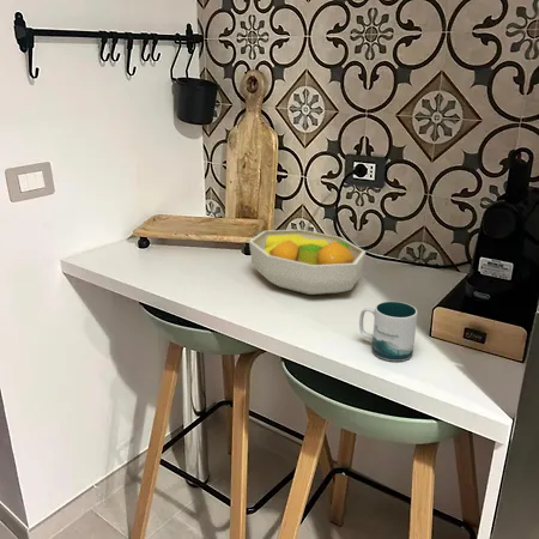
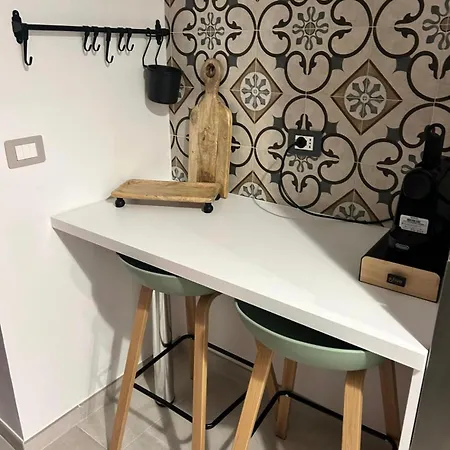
- fruit bowl [248,229,367,296]
- mug [358,301,418,362]
